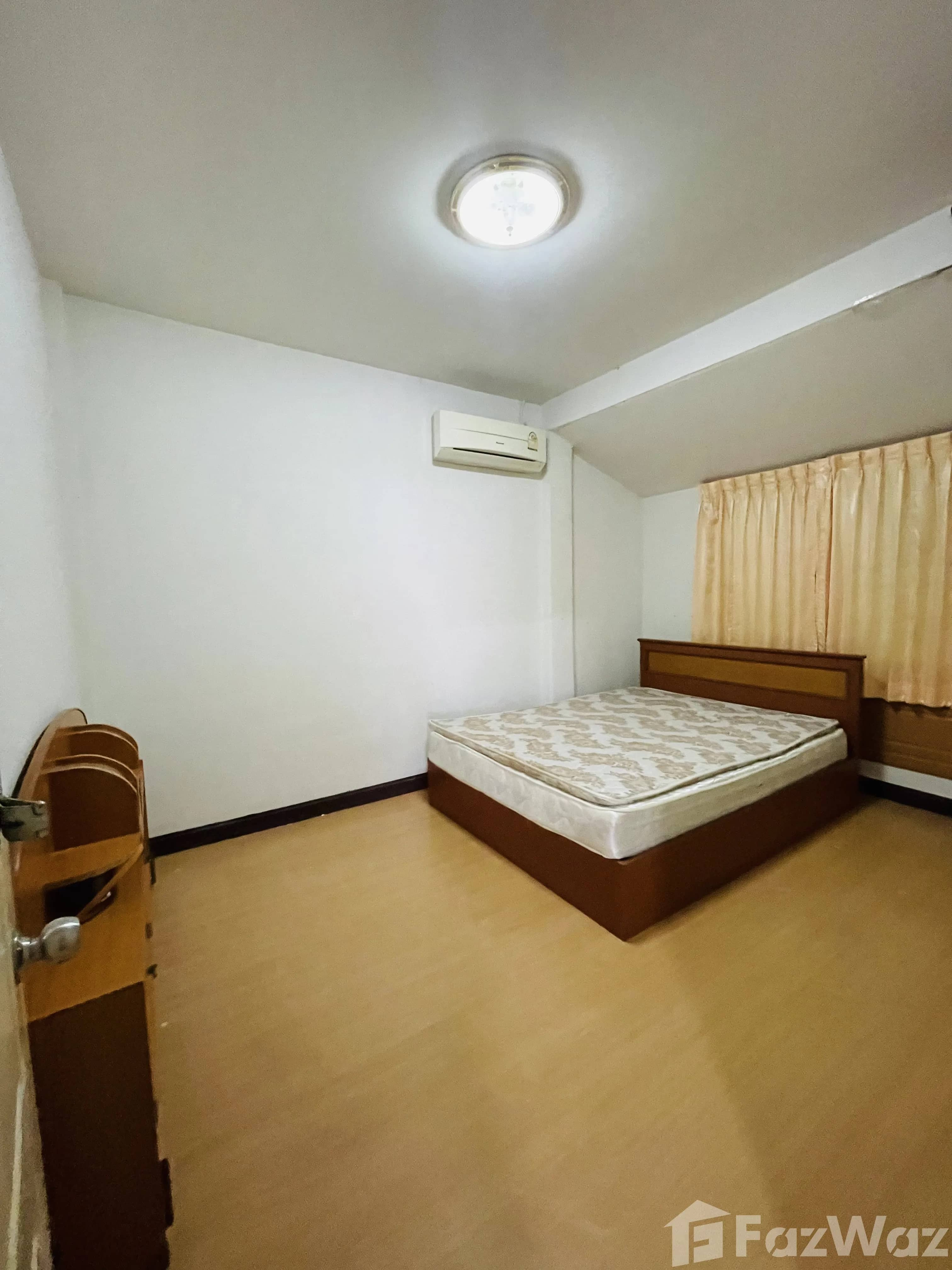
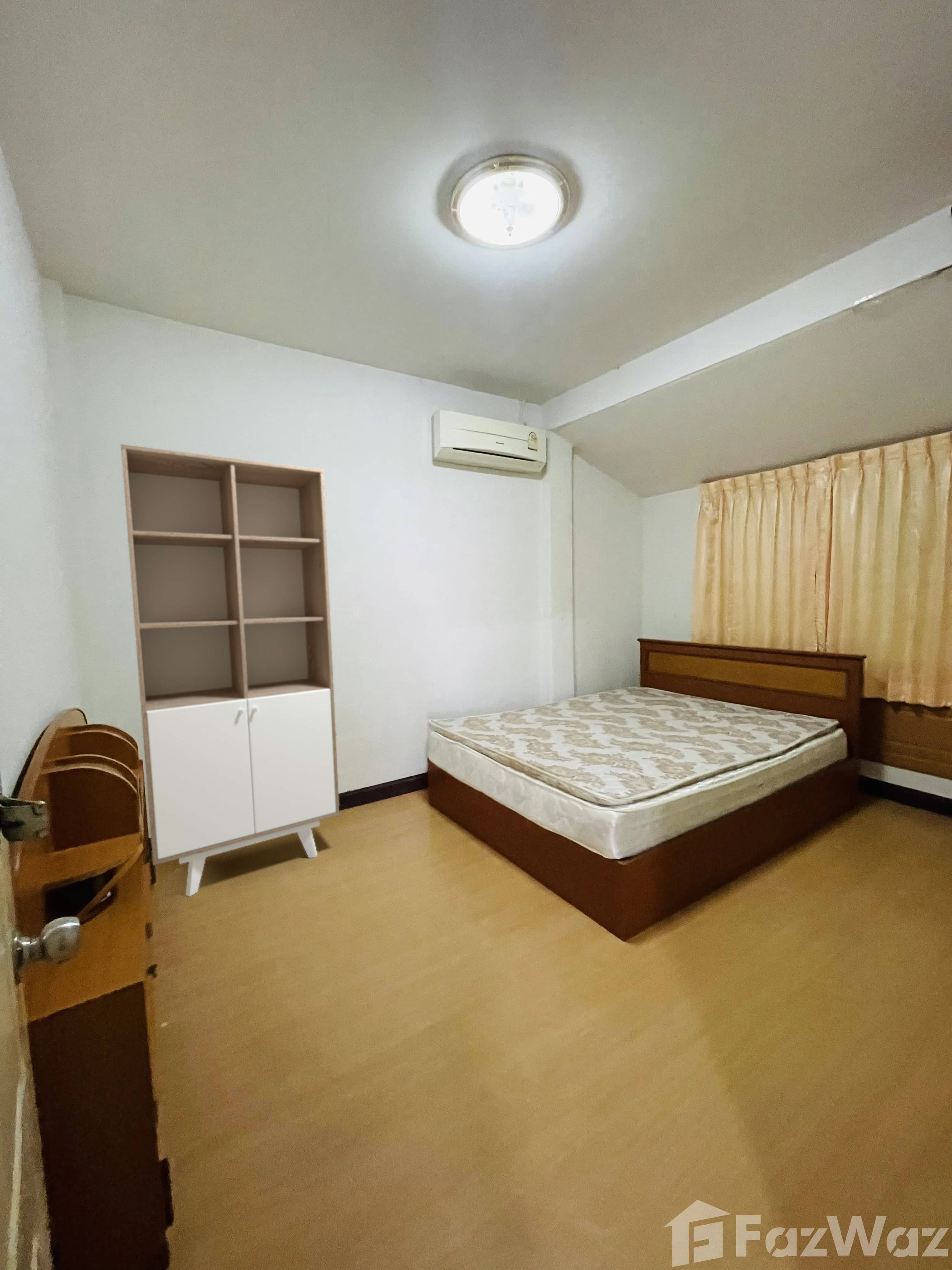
+ wardrobe [120,444,340,897]
